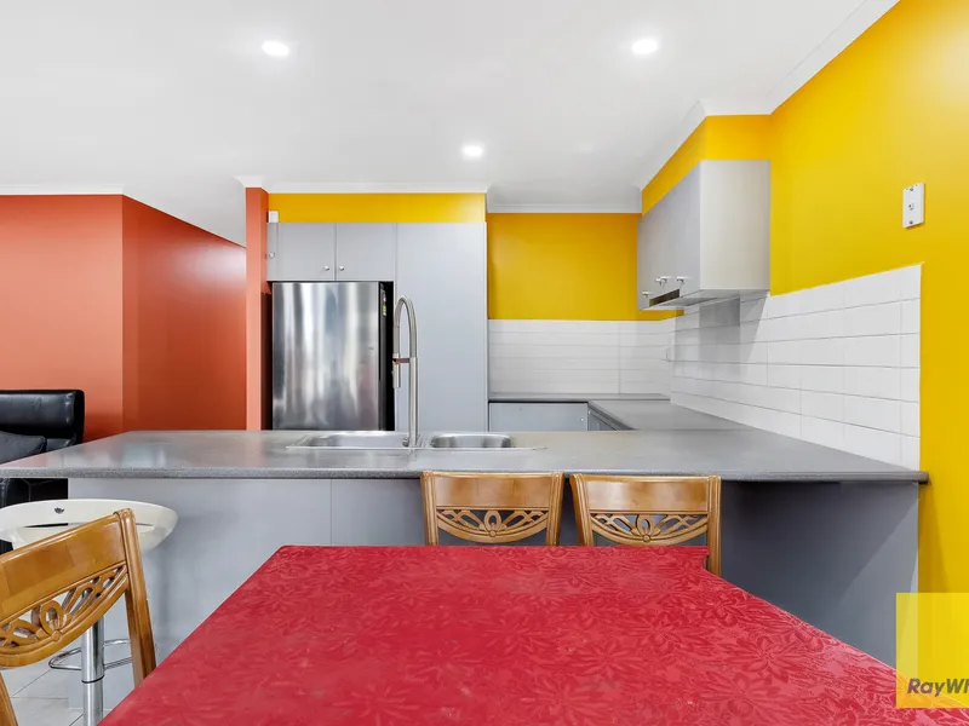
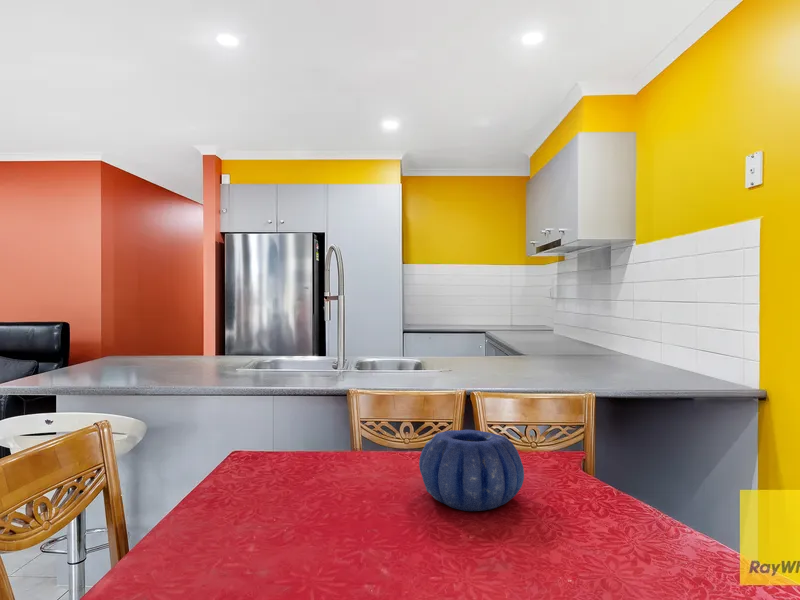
+ decorative bowl [418,429,525,512]
